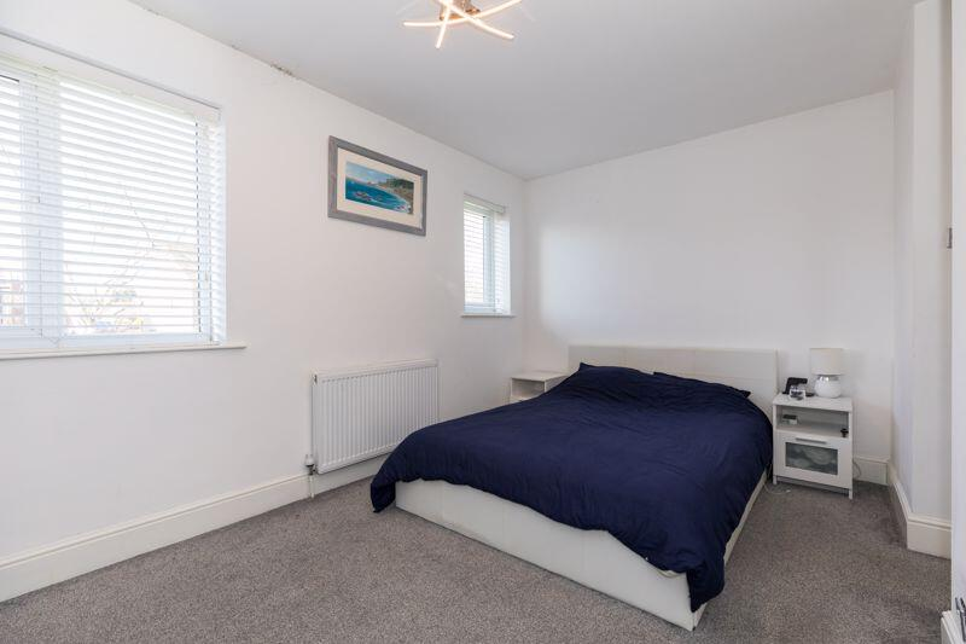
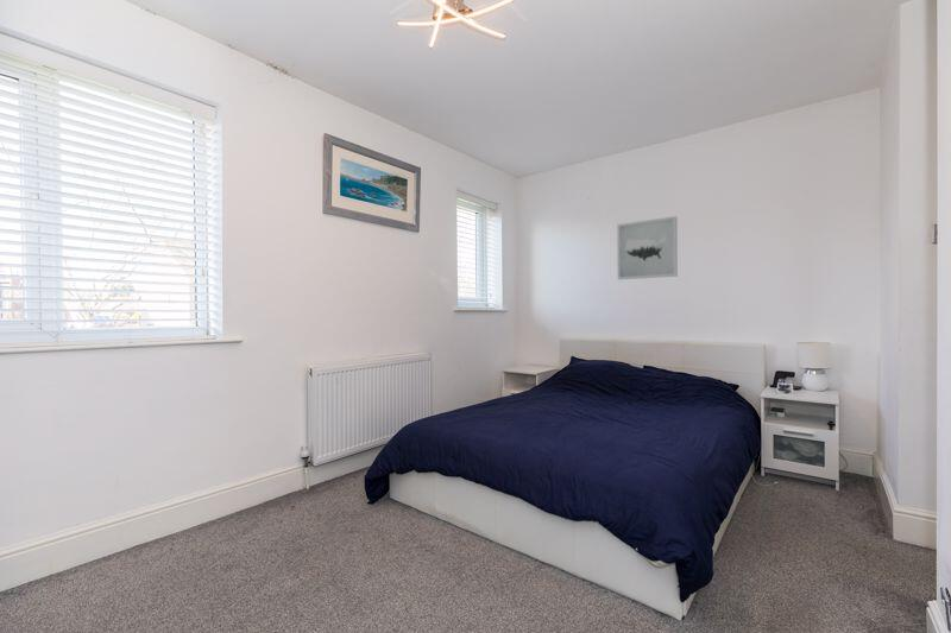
+ wall art [616,215,679,280]
